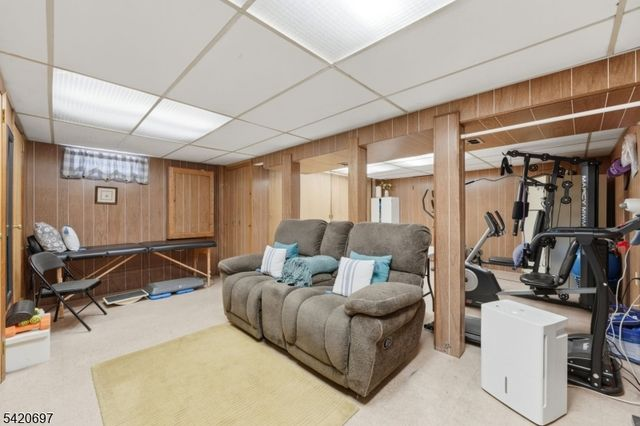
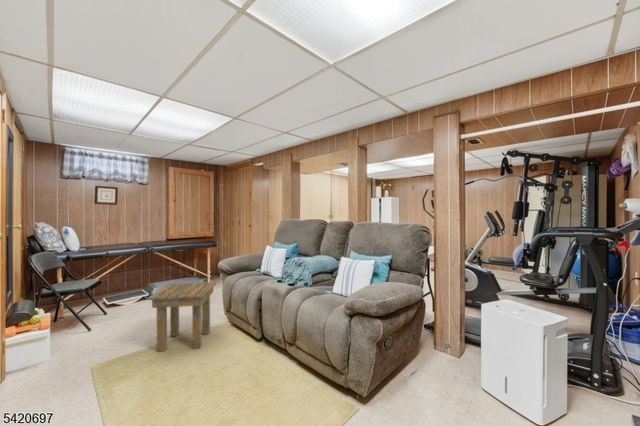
+ side table [147,281,217,353]
